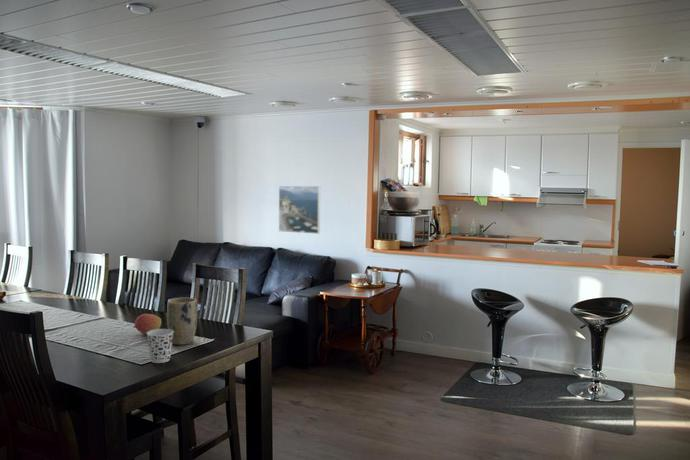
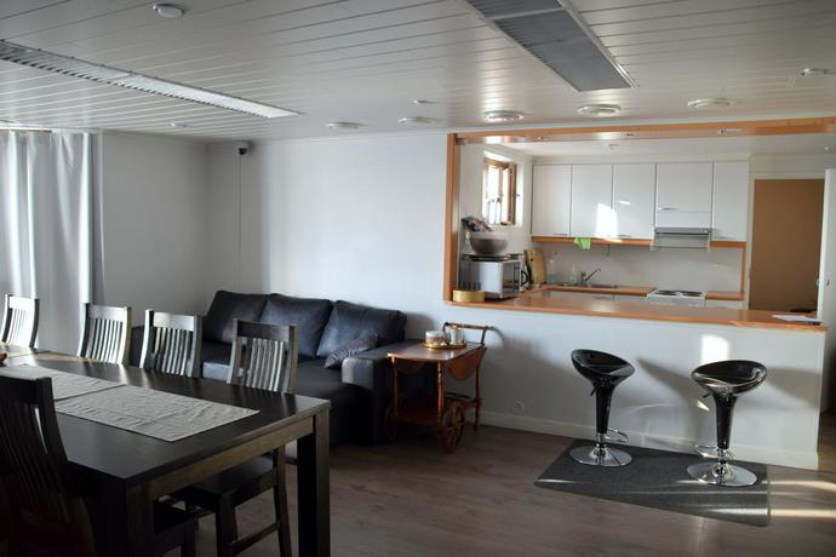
- plant pot [166,297,198,346]
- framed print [278,185,321,235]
- fruit [132,313,162,335]
- cup [146,328,174,364]
